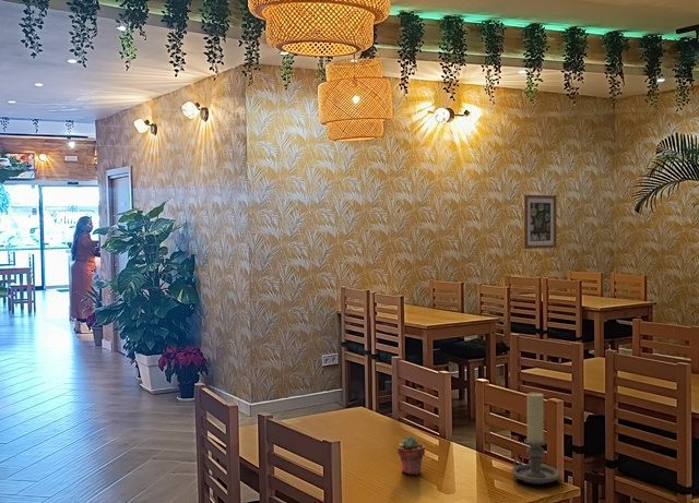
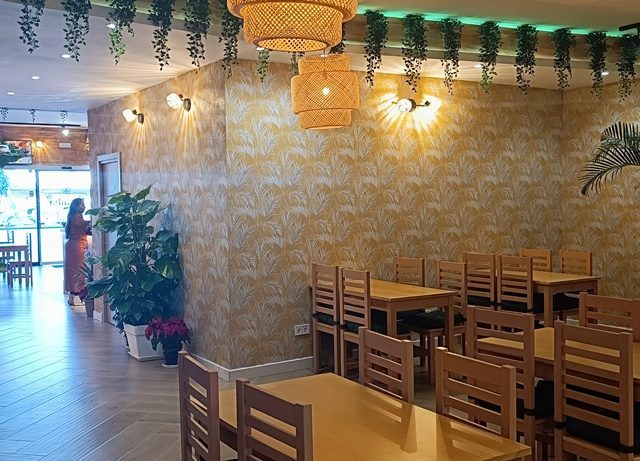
- candle holder [510,392,561,486]
- wall art [523,194,558,250]
- potted succulent [396,435,426,476]
